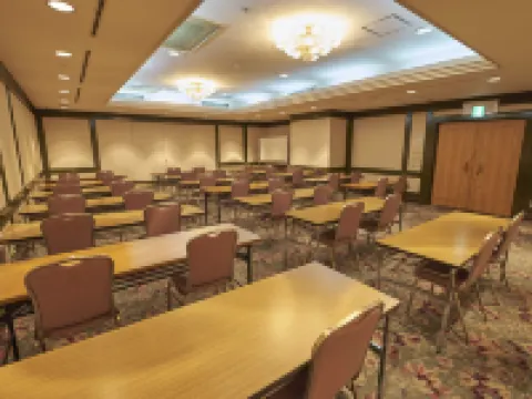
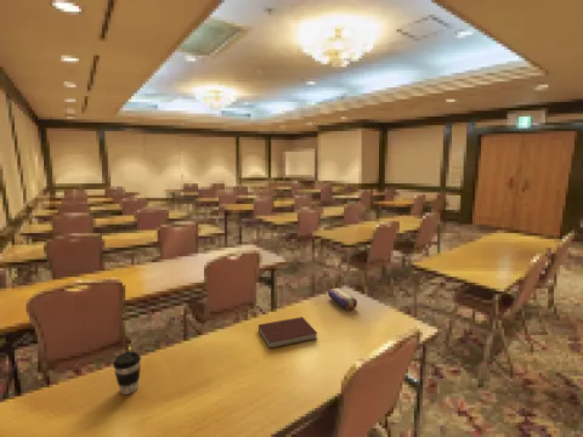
+ notebook [257,316,319,350]
+ pencil case [327,288,358,311]
+ coffee cup [112,351,142,396]
